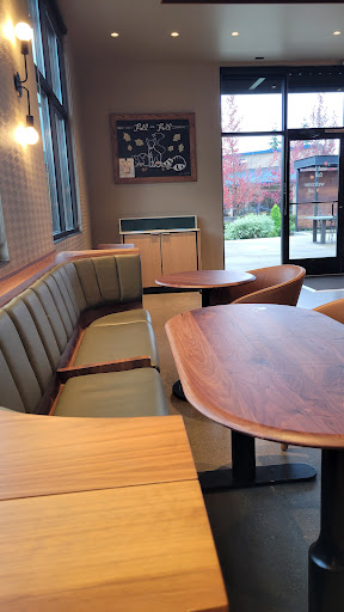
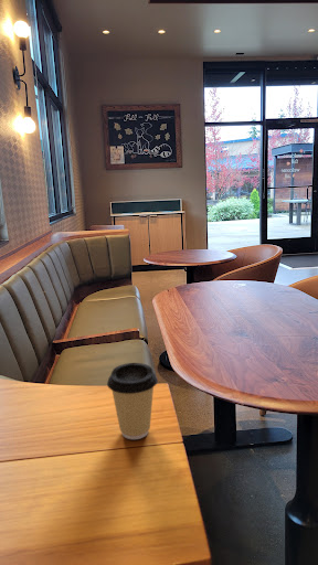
+ coffee cup [106,362,159,440]
